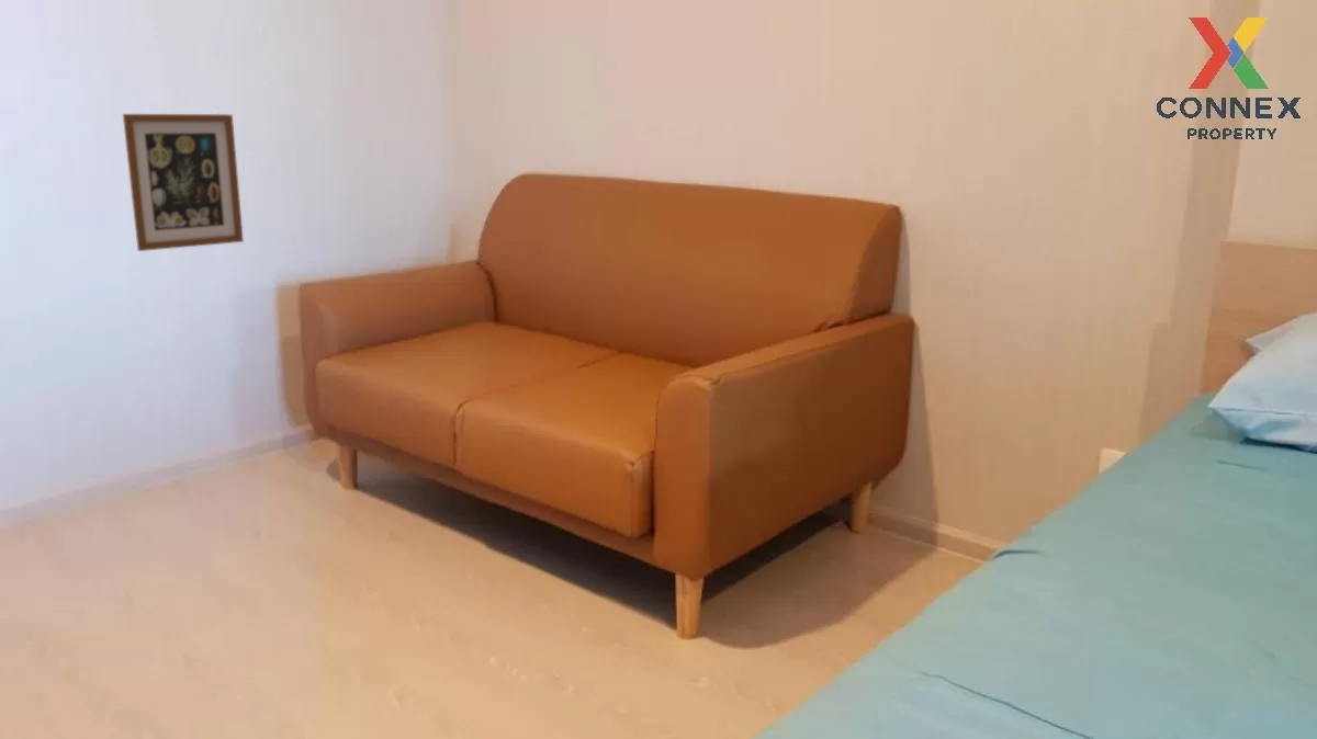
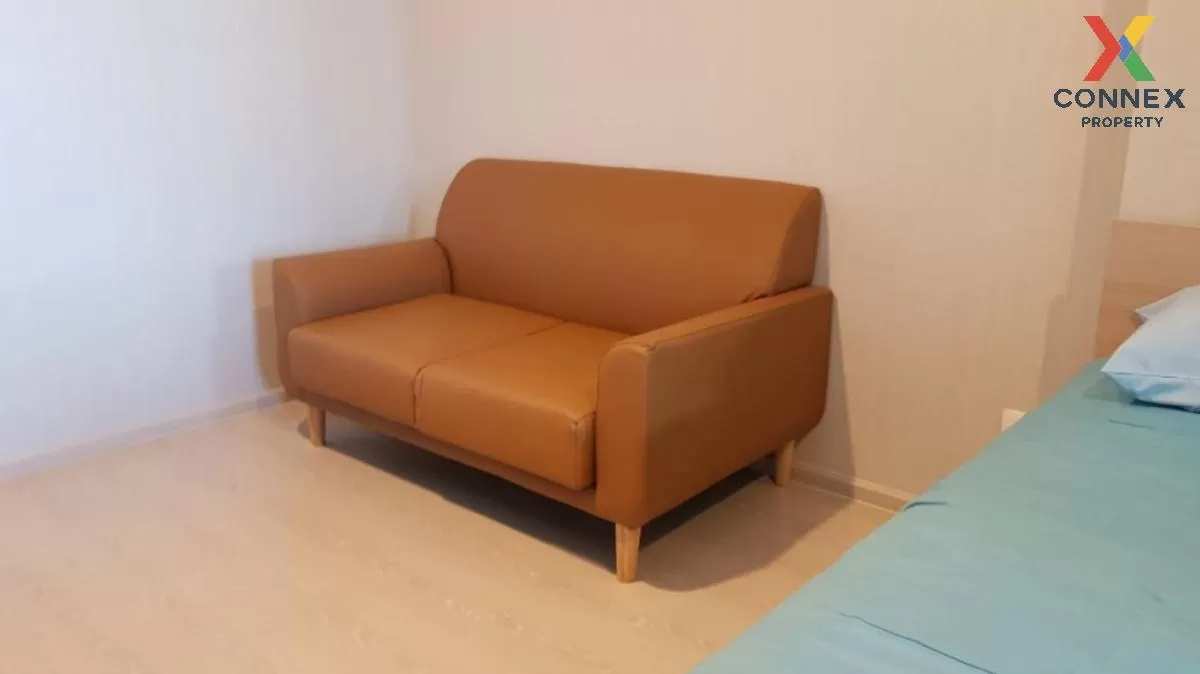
- wall art [122,113,245,252]
